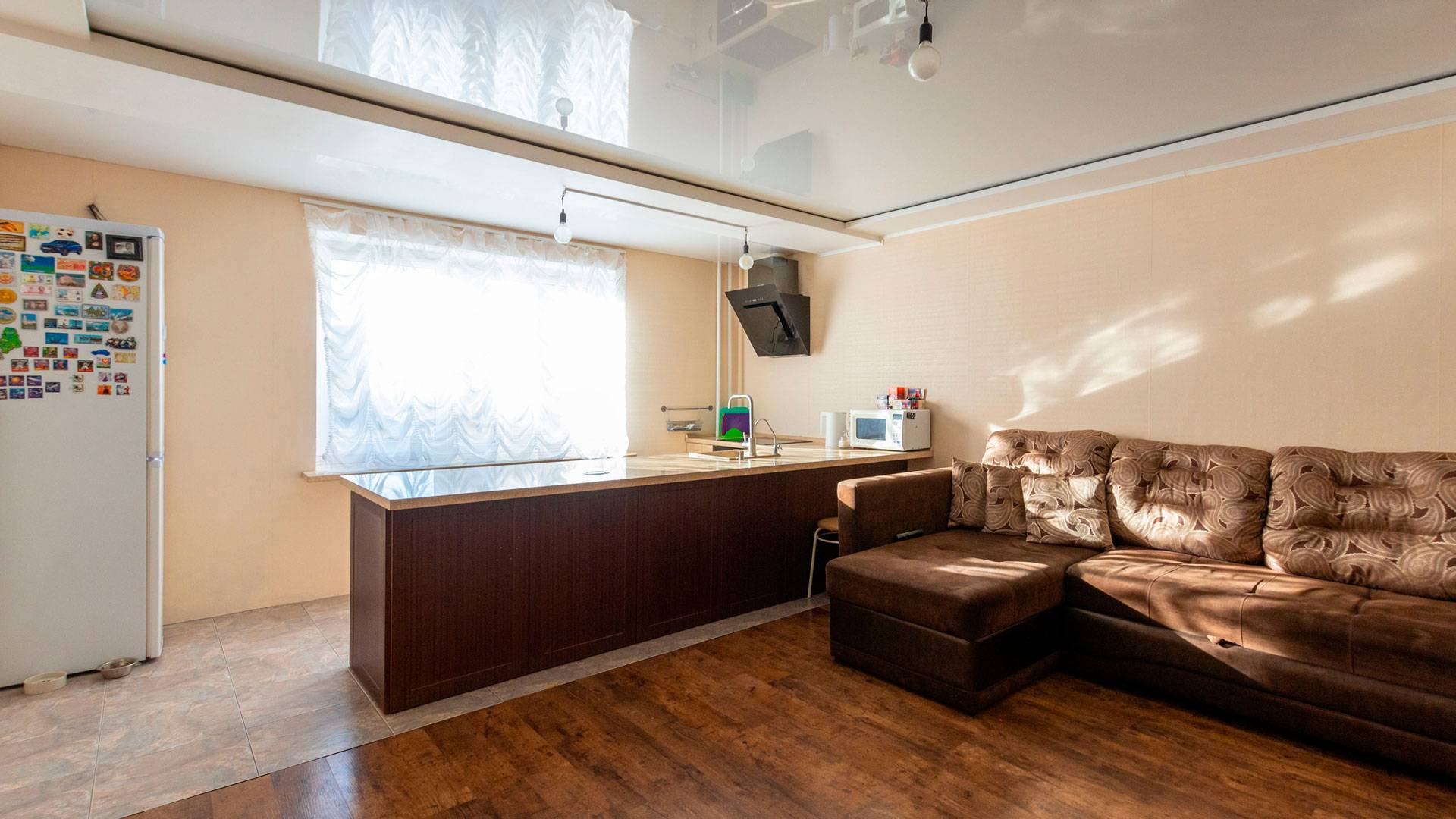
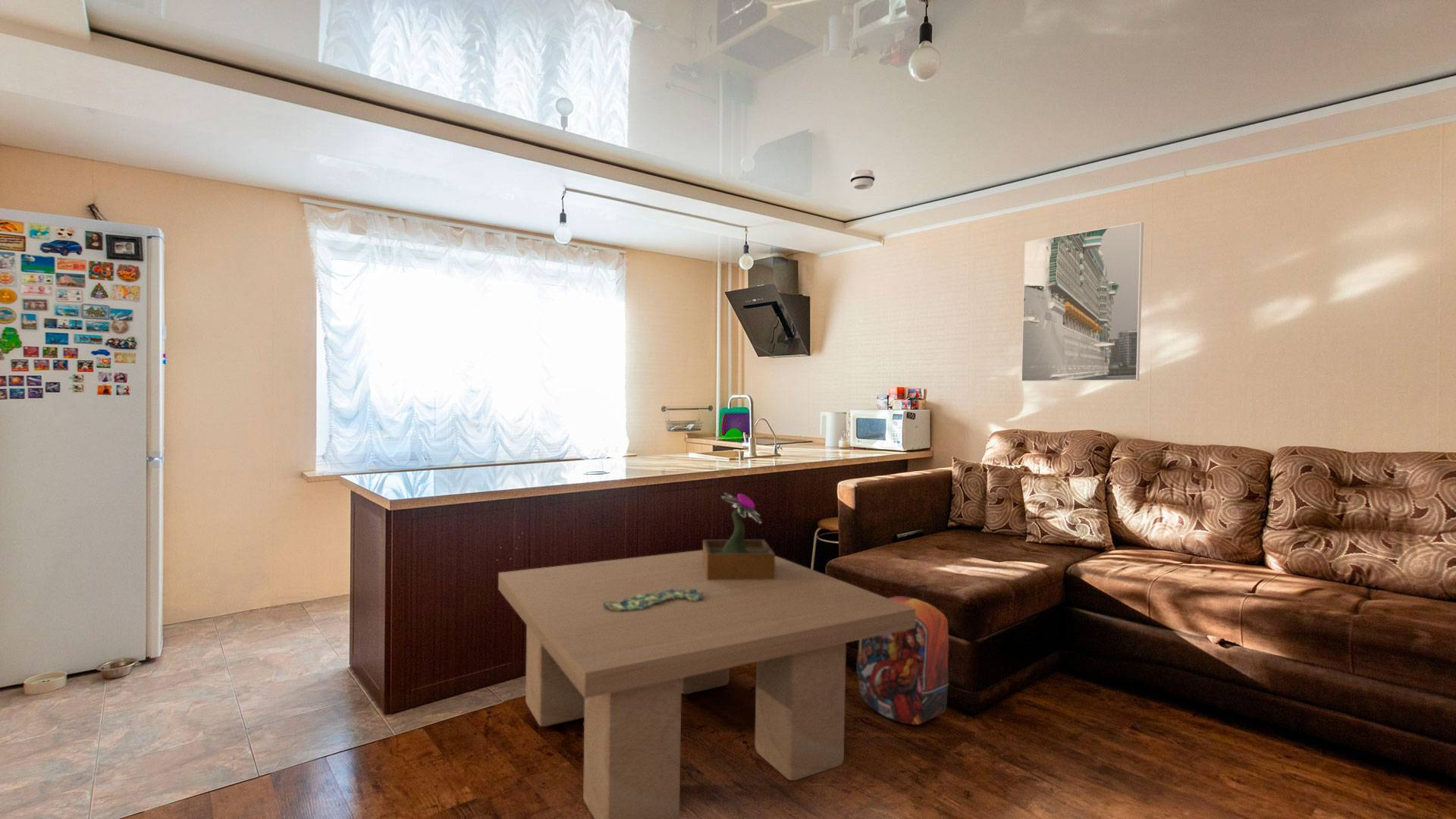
+ decorative bowl [603,588,703,612]
+ potted flower [702,492,776,579]
+ smoke detector [849,169,876,190]
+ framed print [1021,221,1144,382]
+ backpack [855,584,949,725]
+ coffee table [497,549,915,819]
